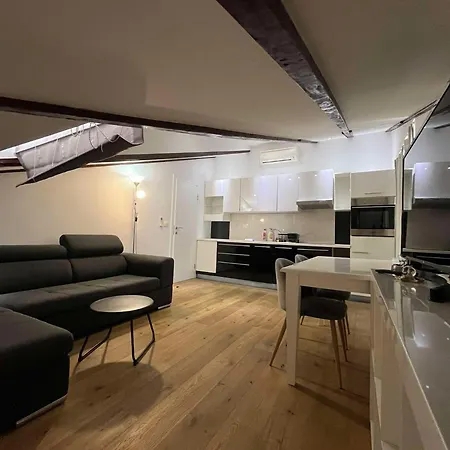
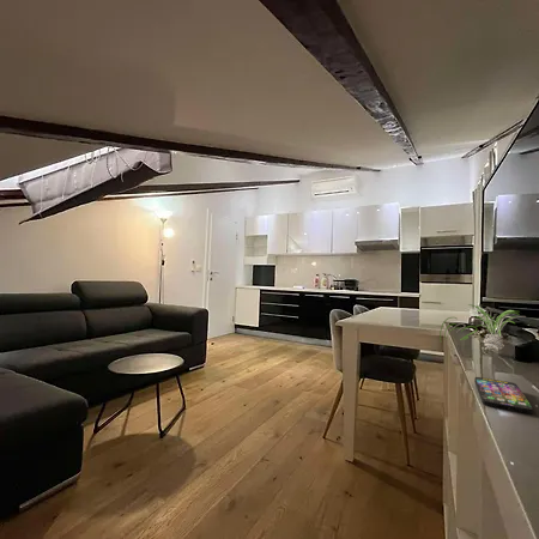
+ plant [438,303,527,351]
+ smartphone [473,376,534,416]
